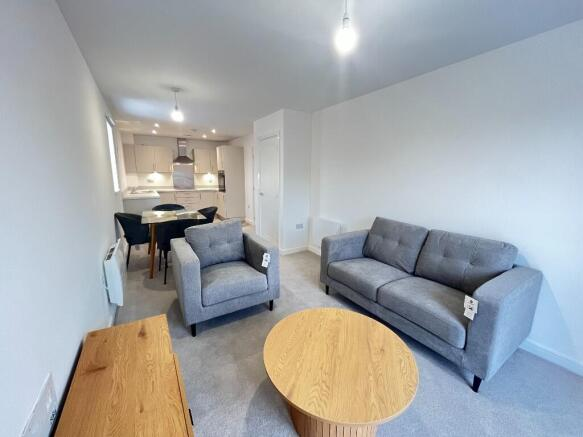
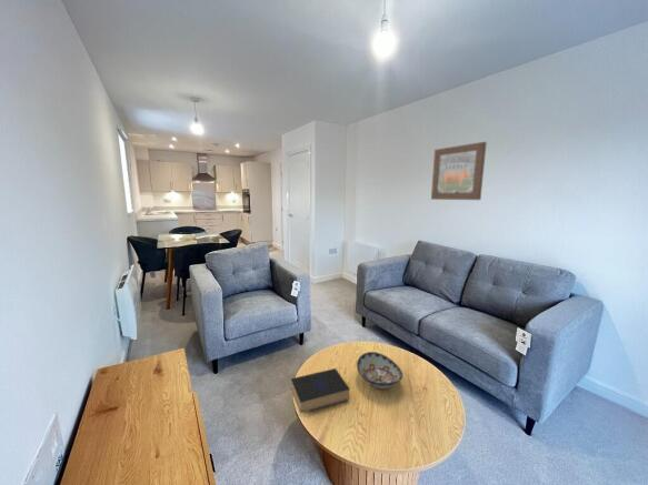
+ book [290,367,351,414]
+ wall art [430,141,488,201]
+ decorative bowl [356,351,403,391]
